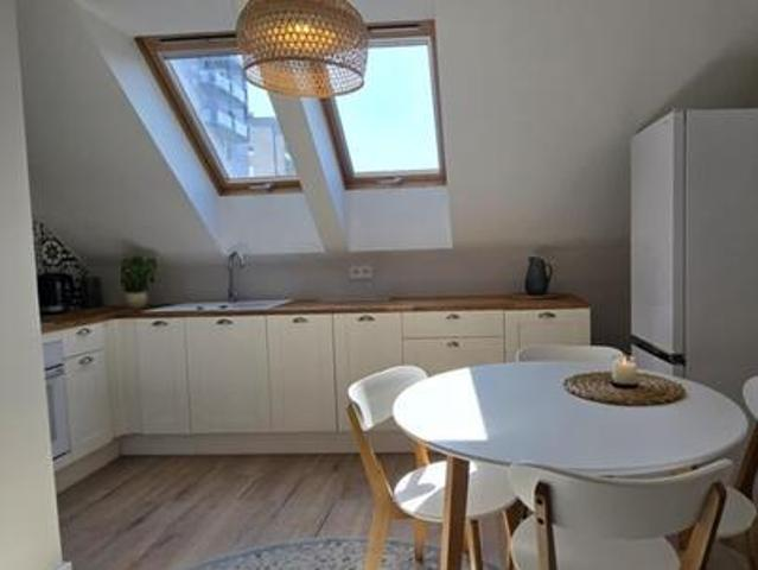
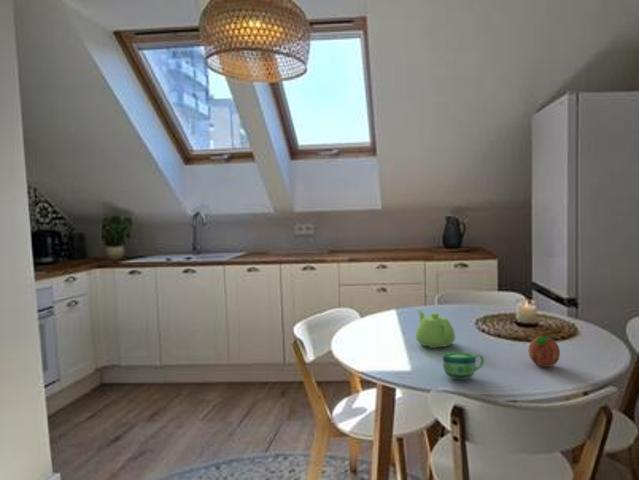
+ fruit [527,332,561,368]
+ cup [442,351,485,380]
+ teapot [415,309,456,349]
